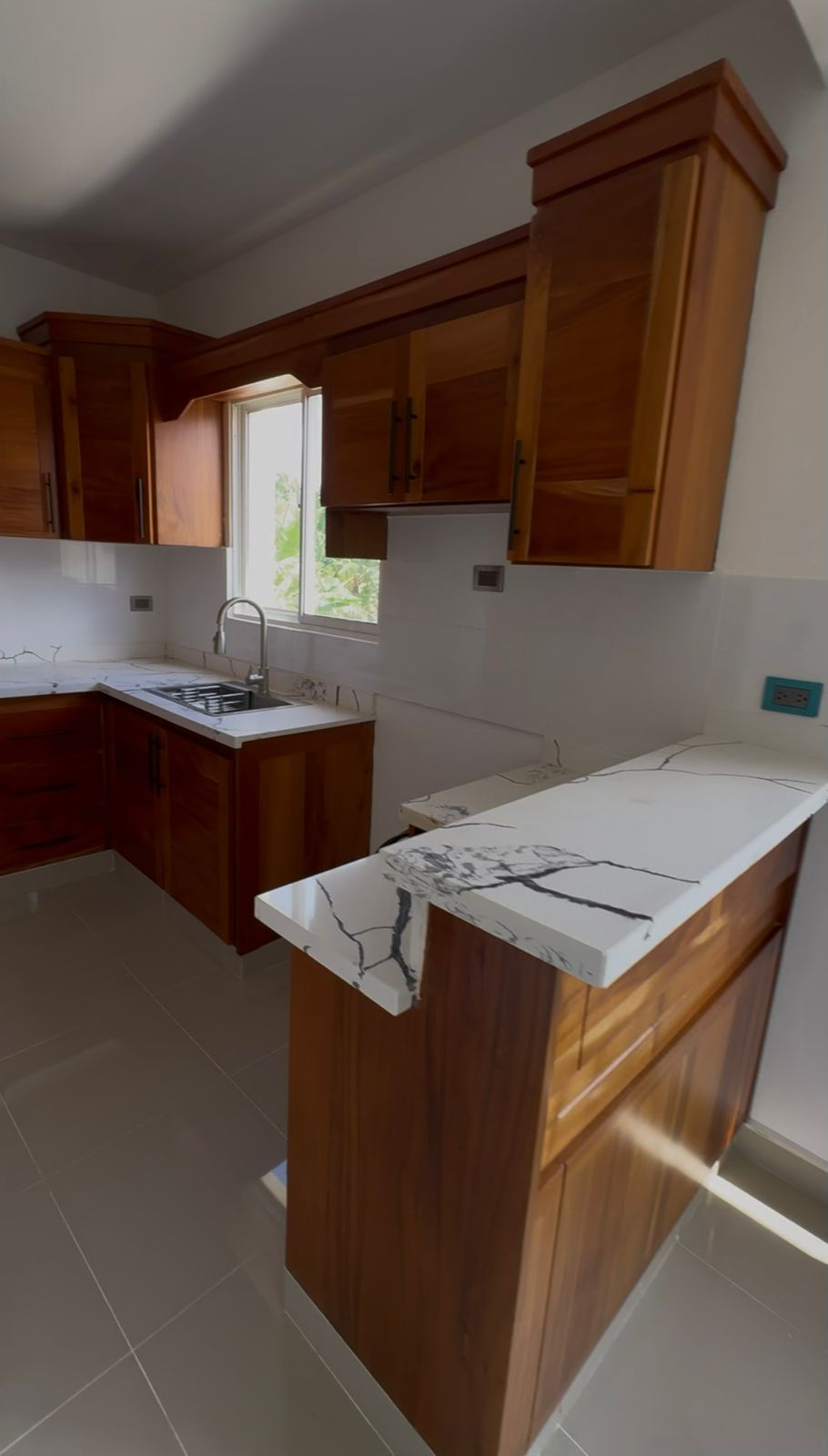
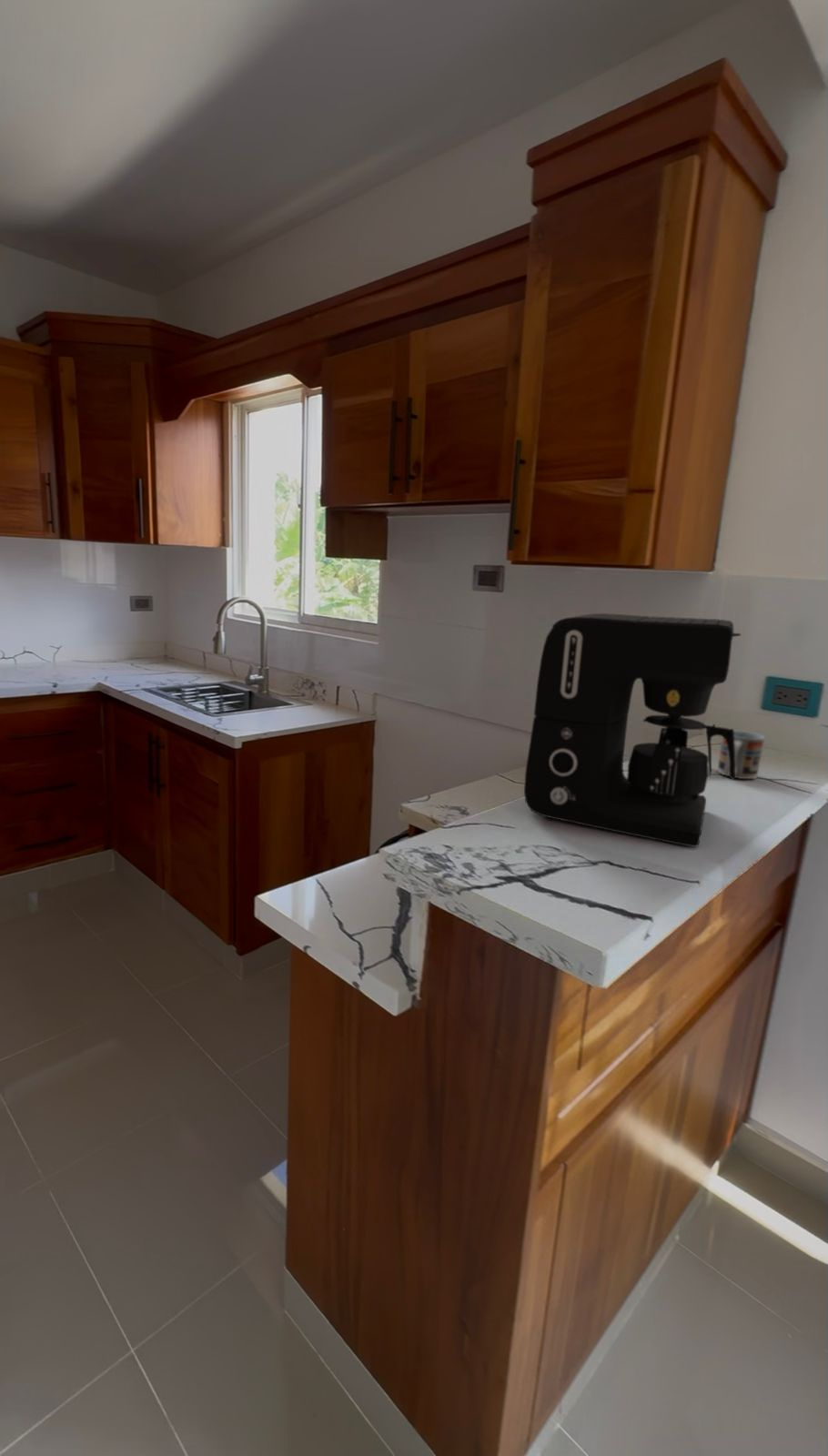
+ coffee maker [523,612,742,848]
+ cup [716,730,766,780]
